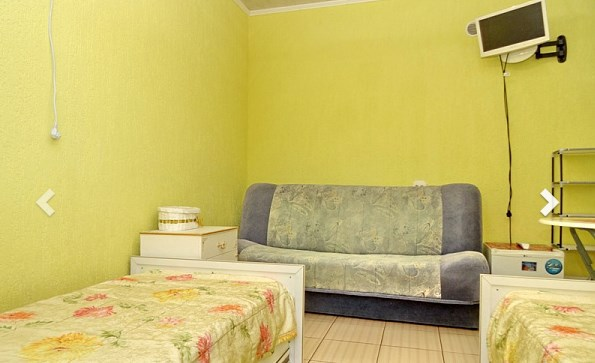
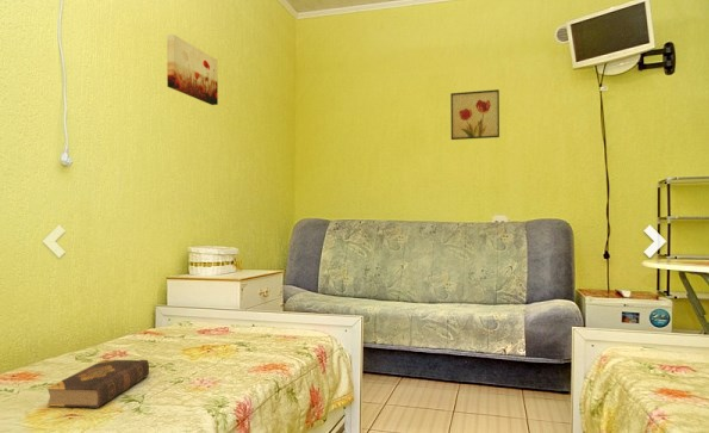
+ wall art [166,33,219,106]
+ book [45,359,150,409]
+ wall art [449,88,500,141]
